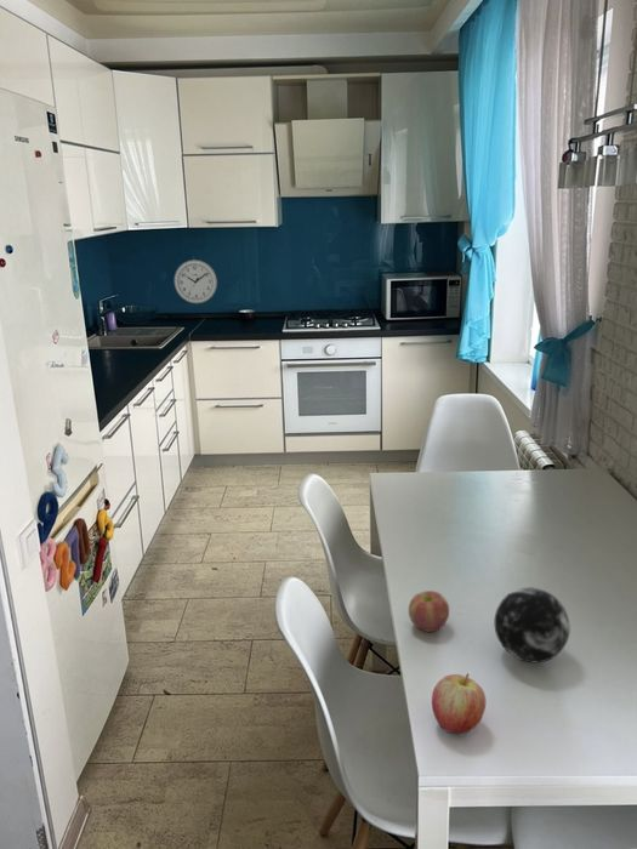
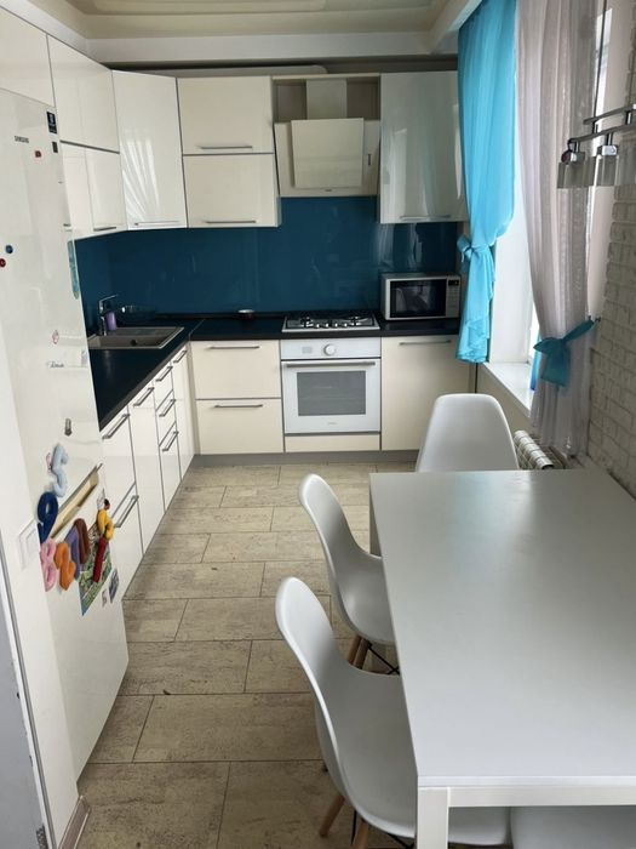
- apple [408,589,450,633]
- decorative orb [494,586,571,663]
- wall clock [174,258,218,304]
- apple [431,672,487,735]
